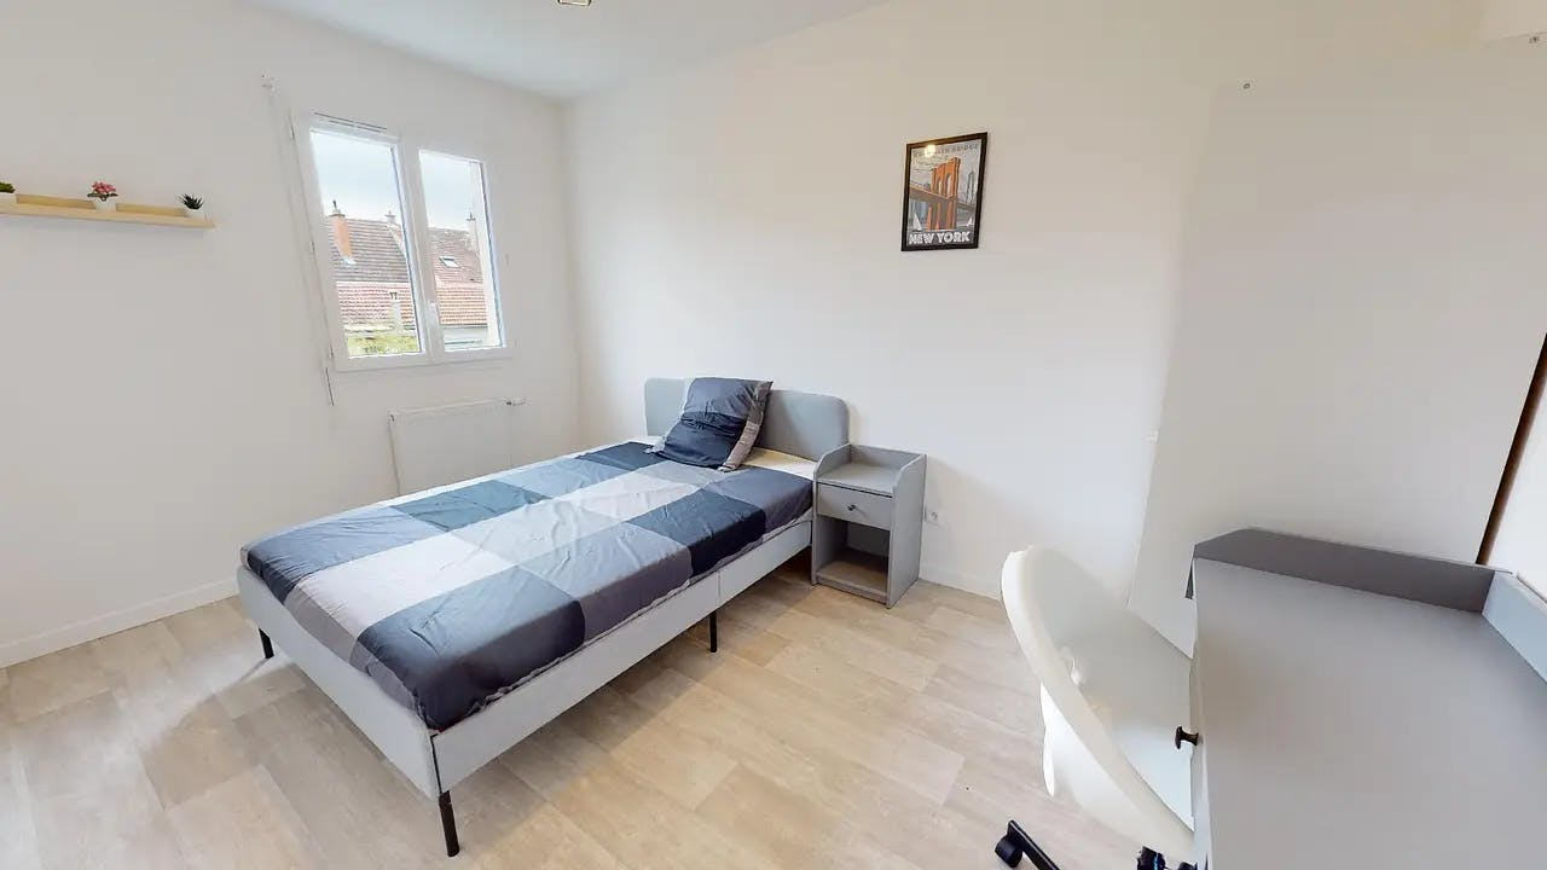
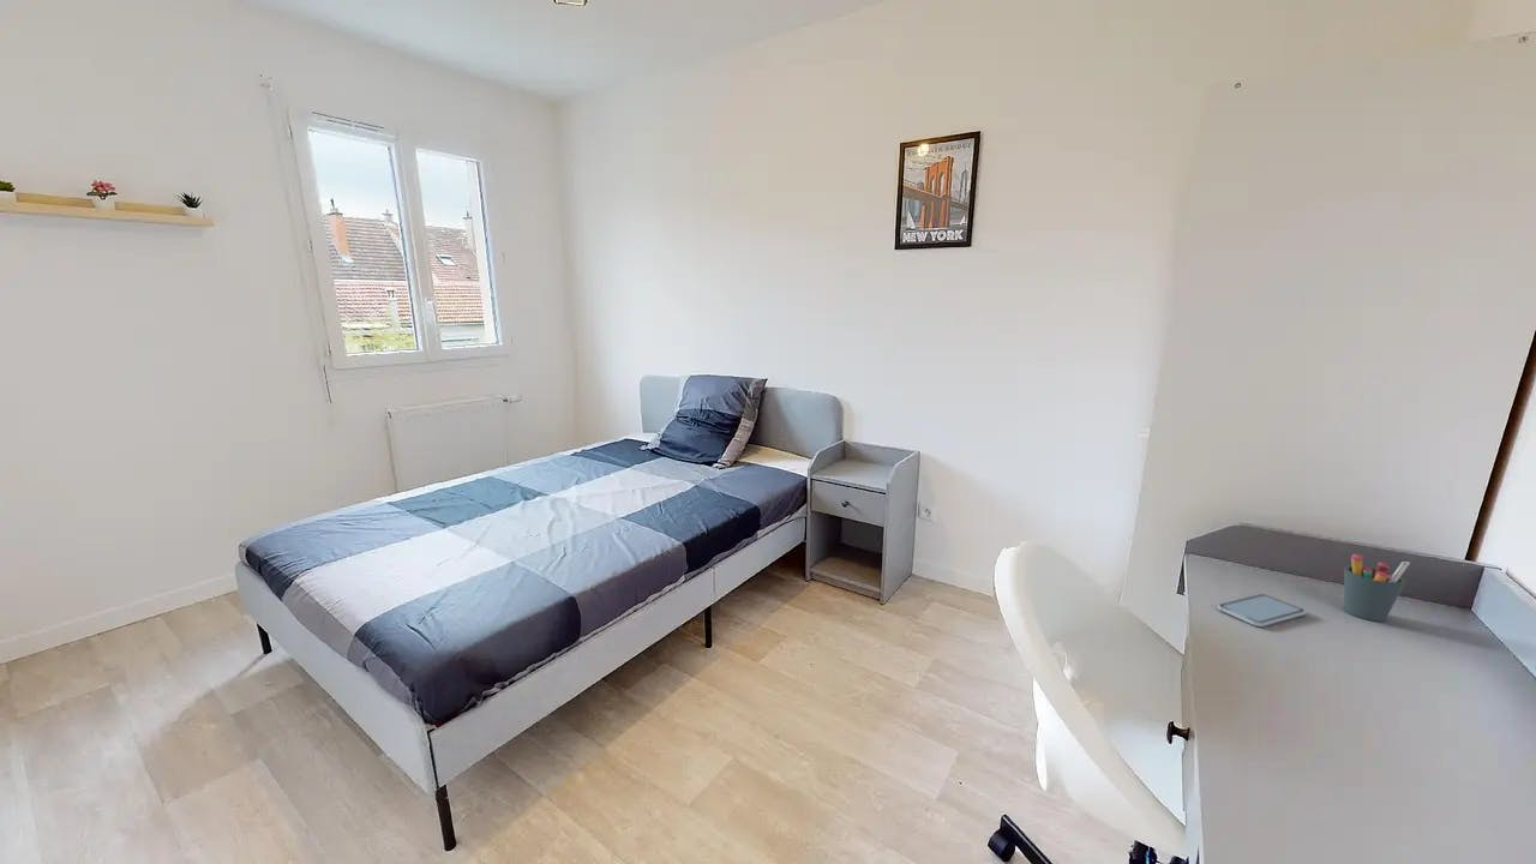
+ smartphone [1217,593,1307,628]
+ pen holder [1343,553,1411,623]
